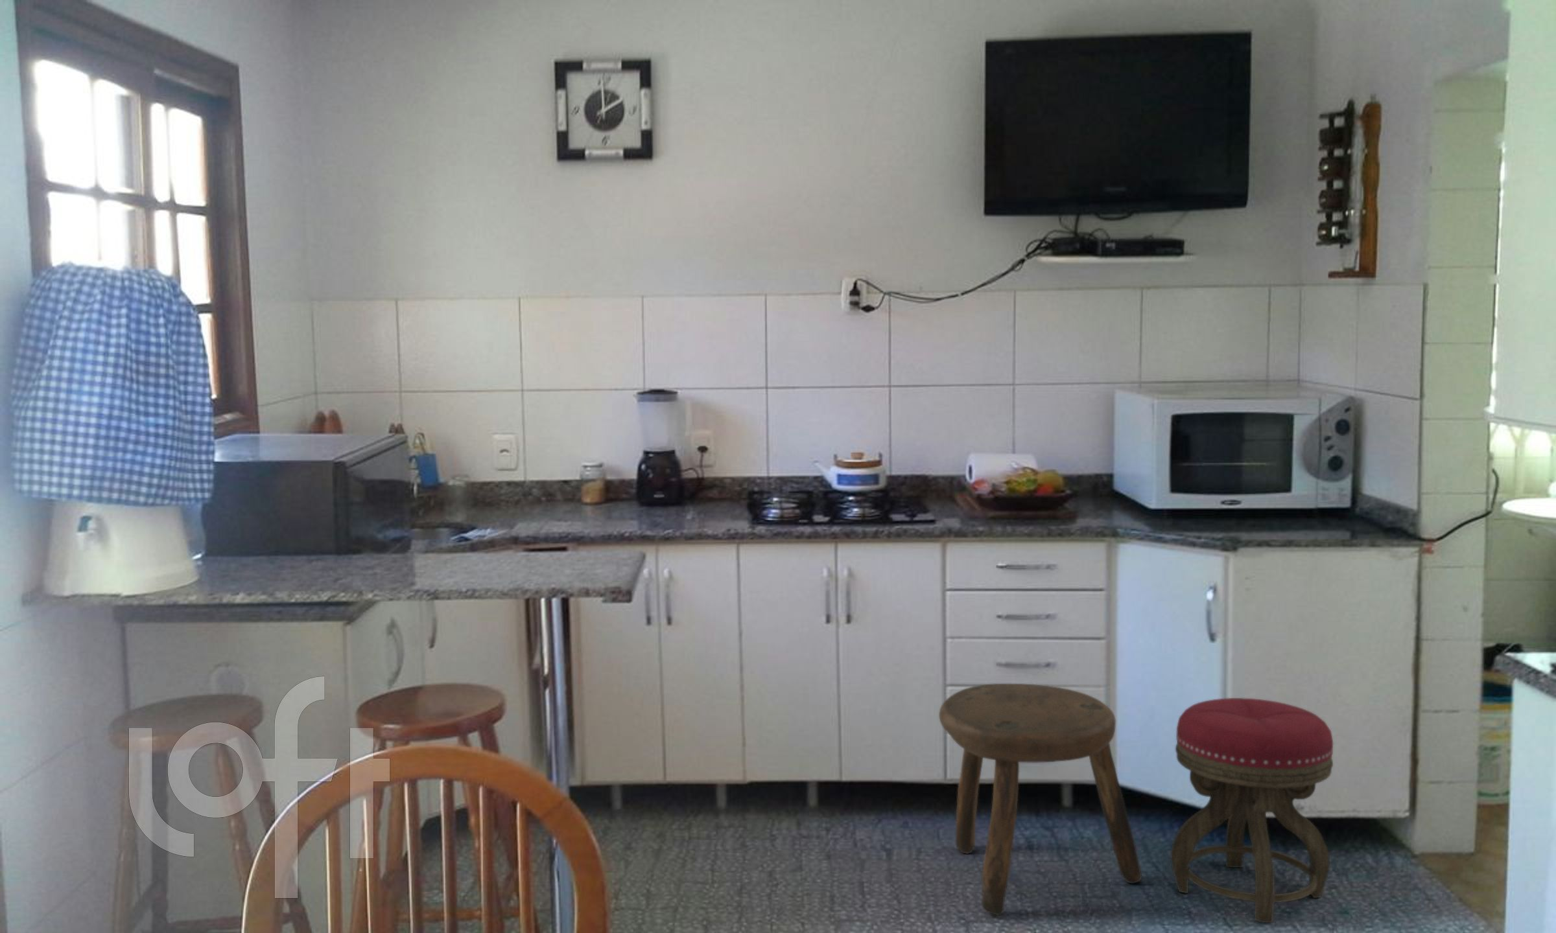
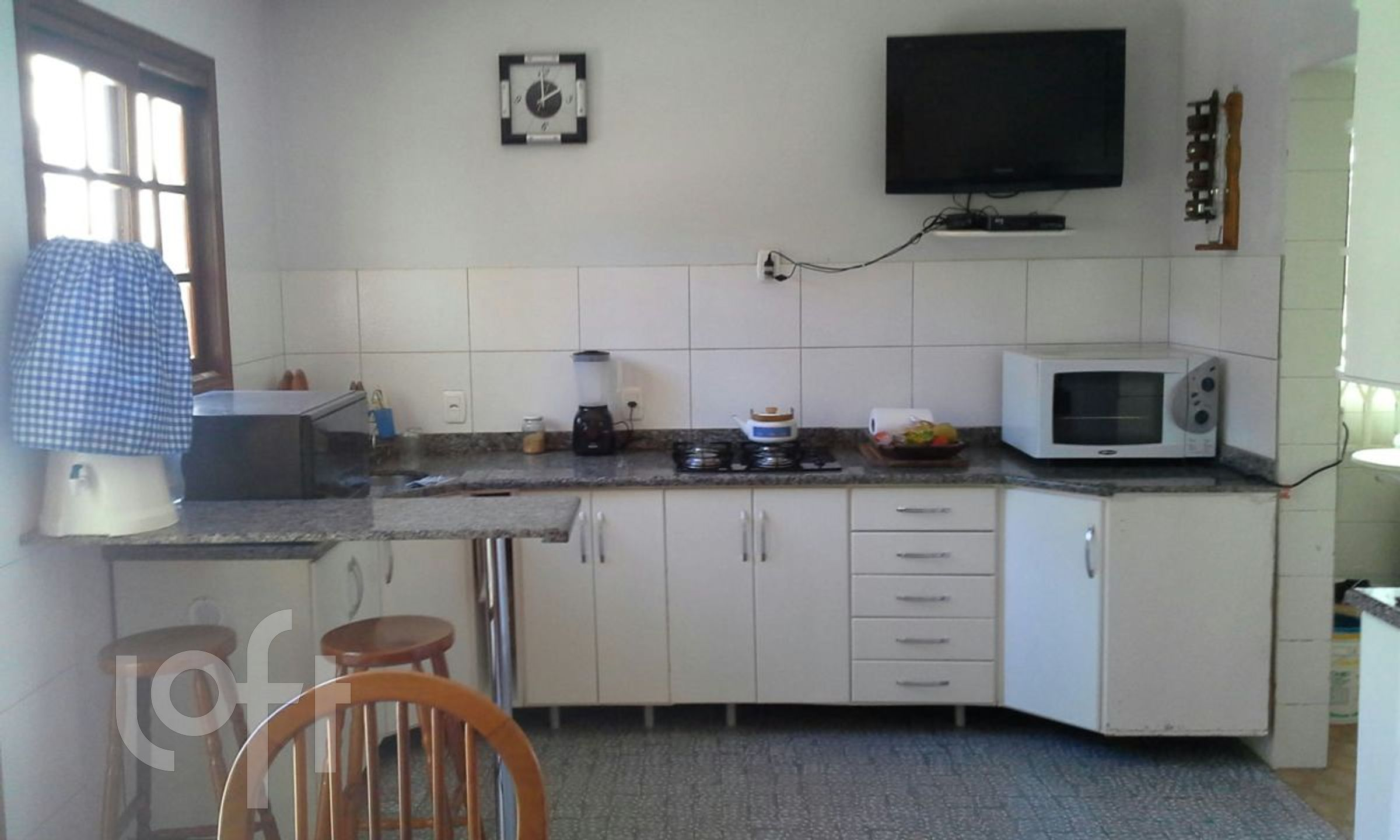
- stool [938,683,1143,916]
- stool [1170,698,1334,923]
